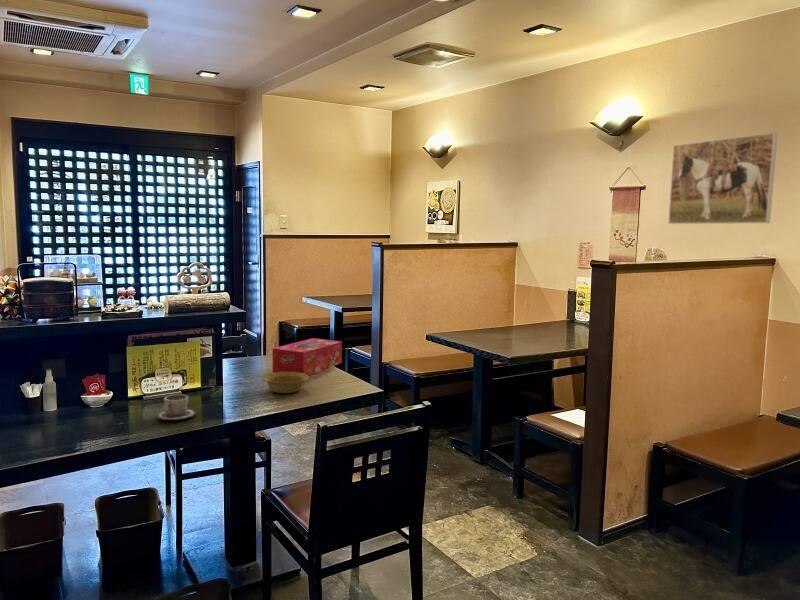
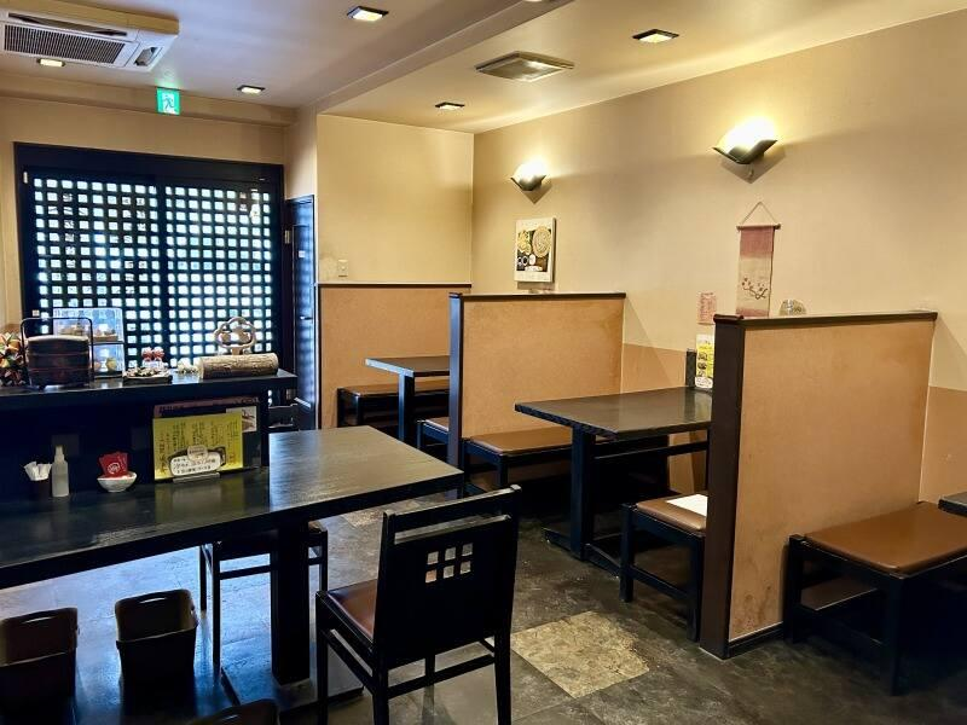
- bowl [261,372,310,394]
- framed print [667,131,778,225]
- tissue box [272,337,343,376]
- cup [155,394,197,421]
